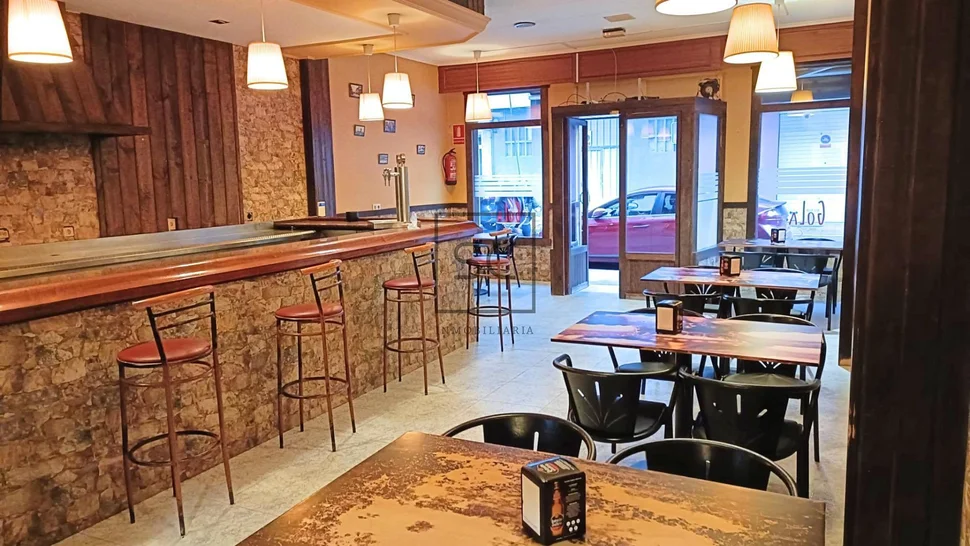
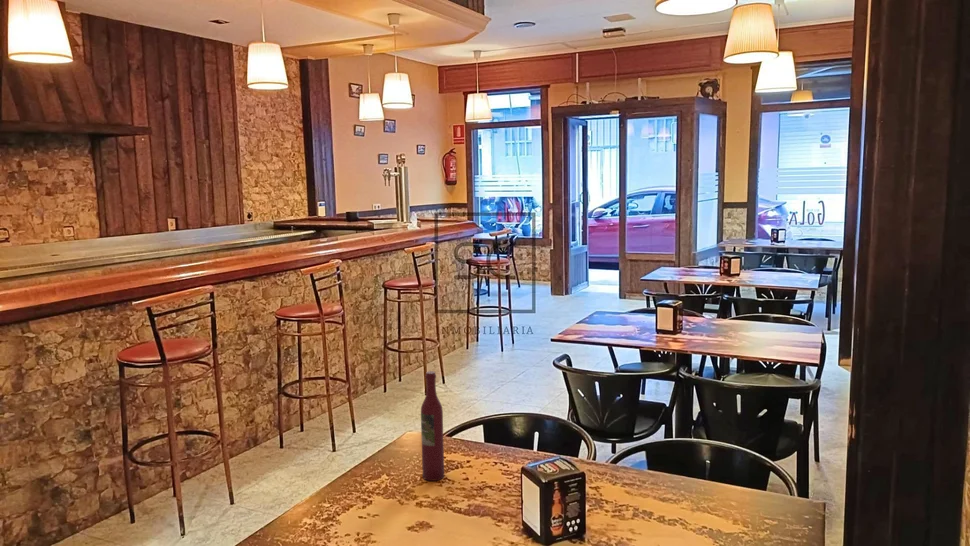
+ wine bottle [420,370,445,482]
